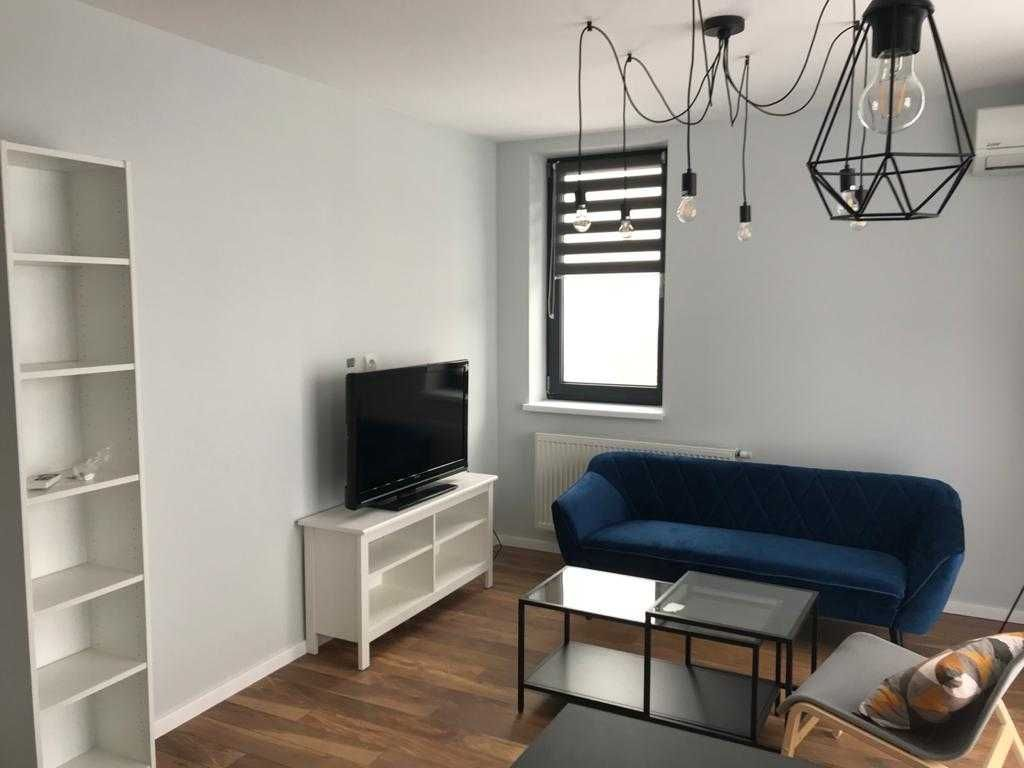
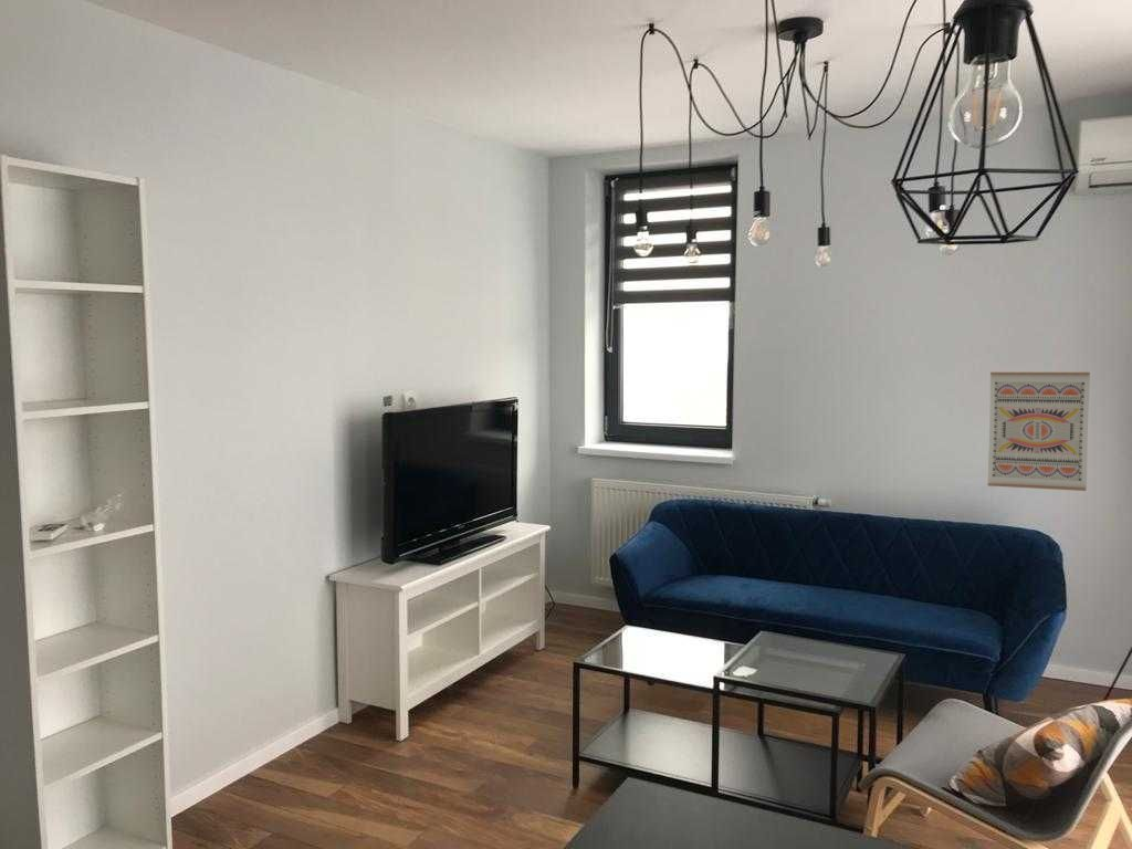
+ wall art [986,371,1091,492]
